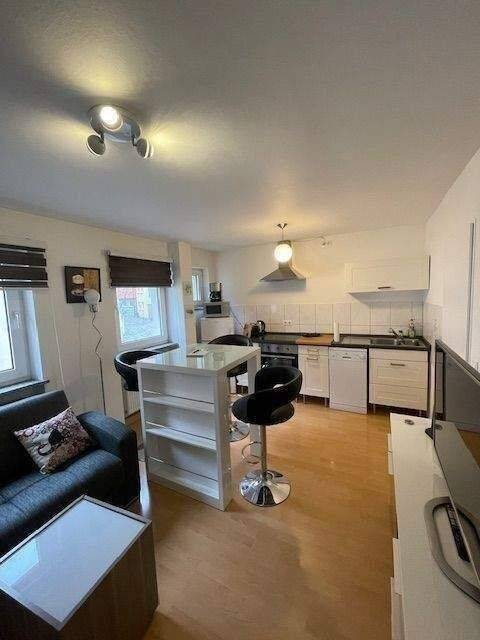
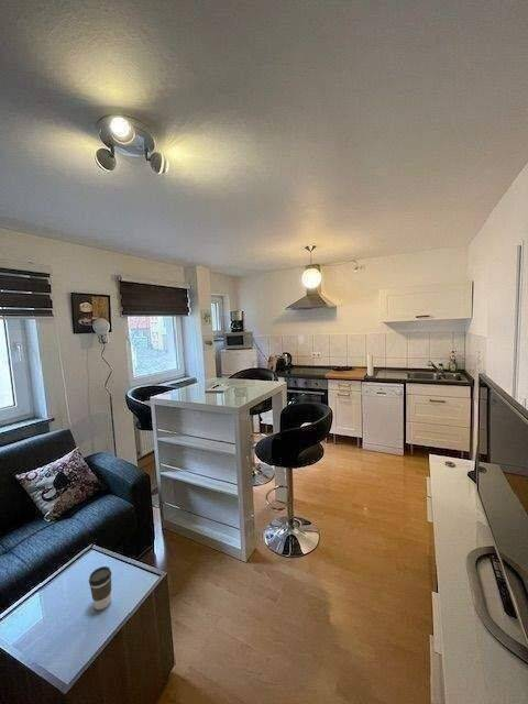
+ coffee cup [88,565,112,610]
